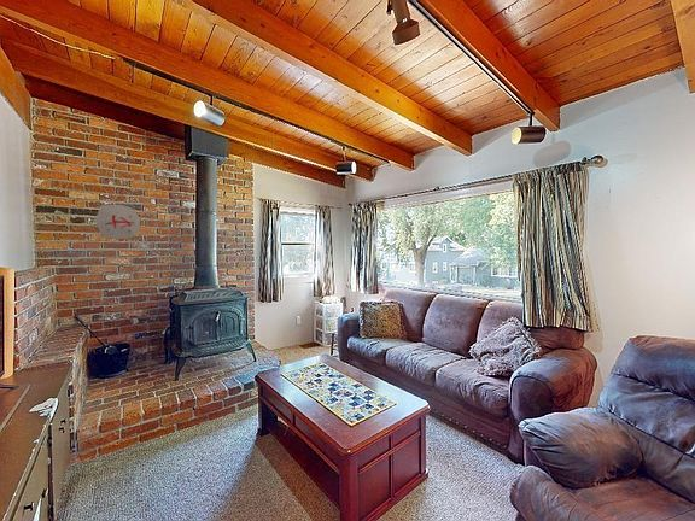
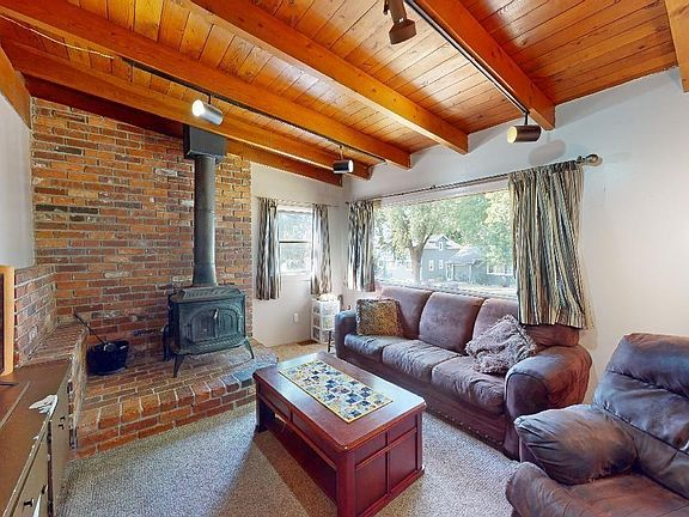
- decorative plate [93,204,141,240]
